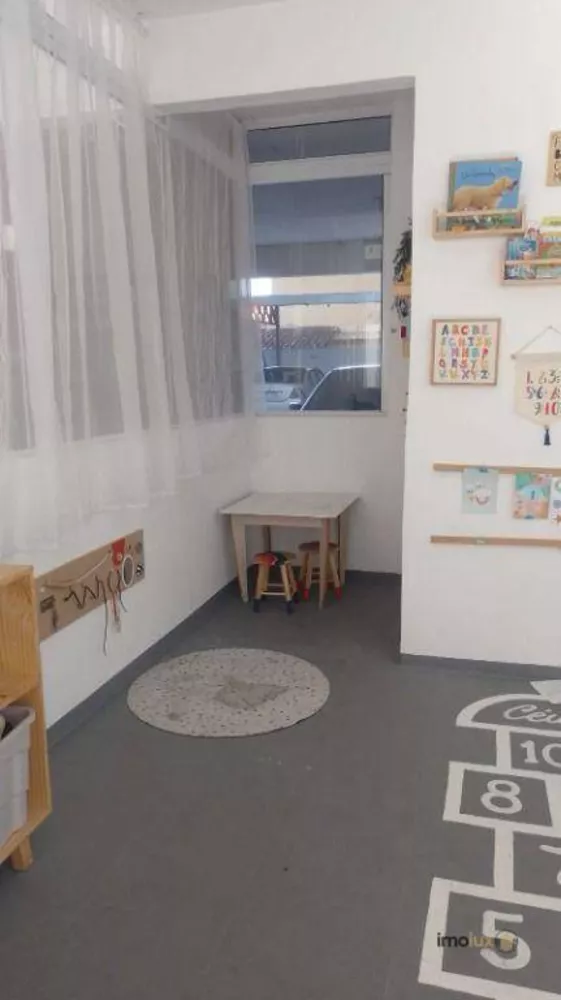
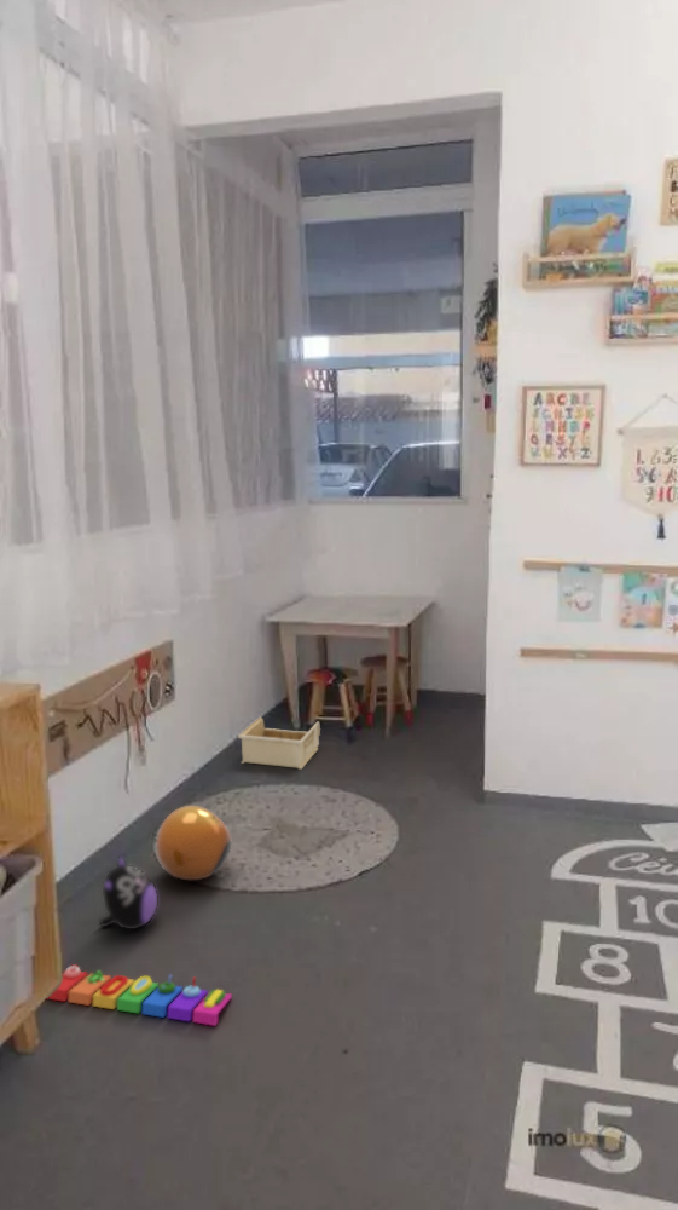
+ ball [152,805,233,881]
+ plush toy [98,852,158,930]
+ storage bin [237,715,321,770]
+ knob puzzle [47,963,233,1027]
